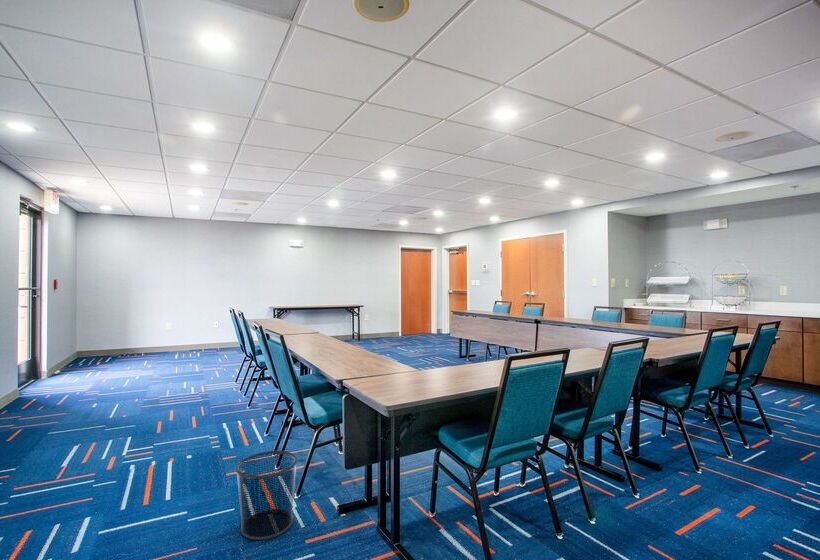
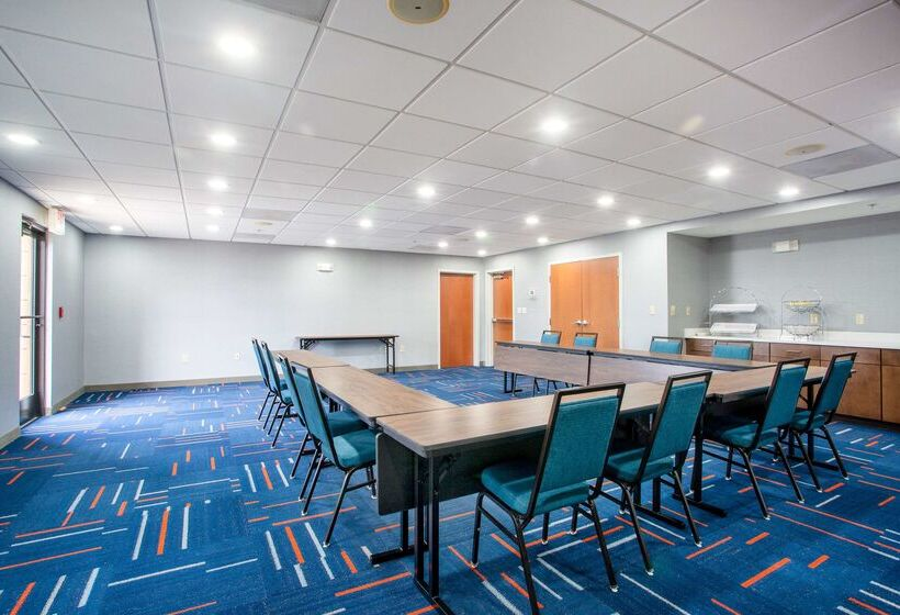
- waste bin [234,450,299,541]
